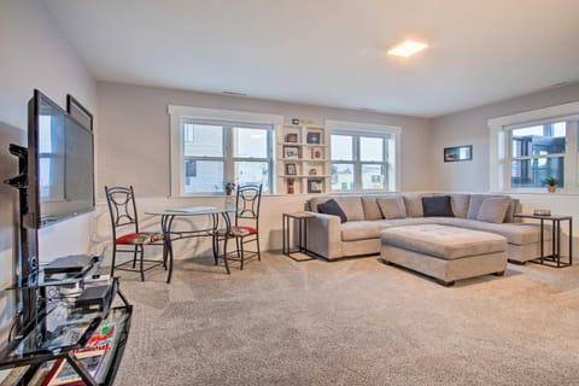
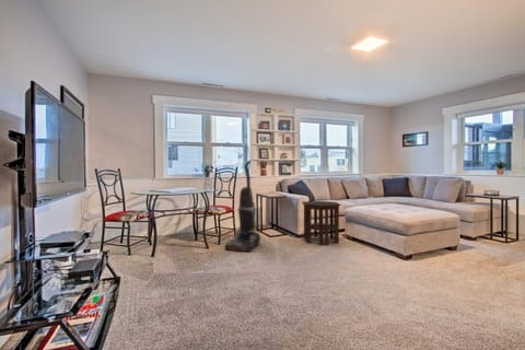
+ side table [301,200,342,246]
+ vacuum cleaner [224,159,261,253]
